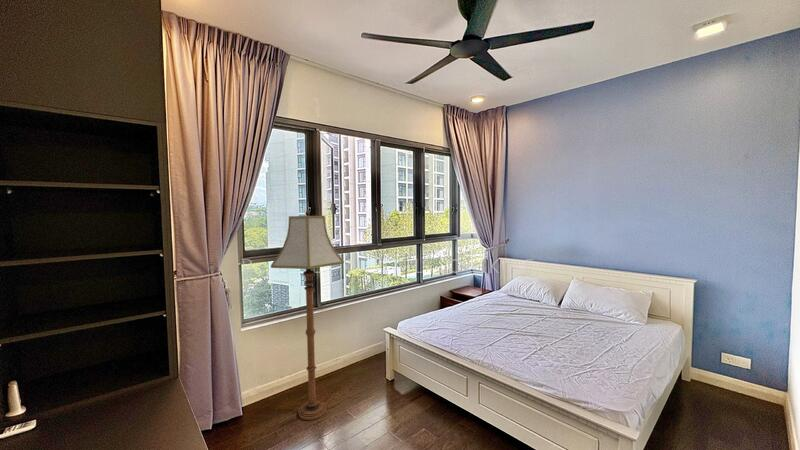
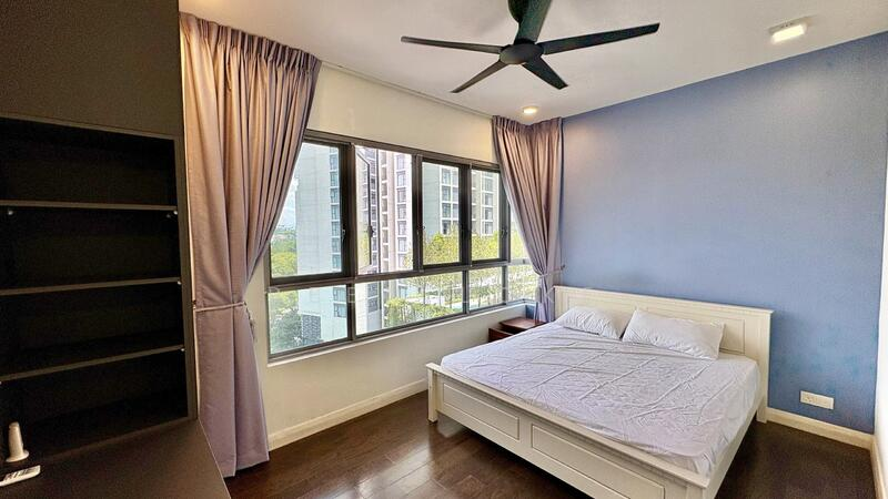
- floor lamp [270,208,345,421]
